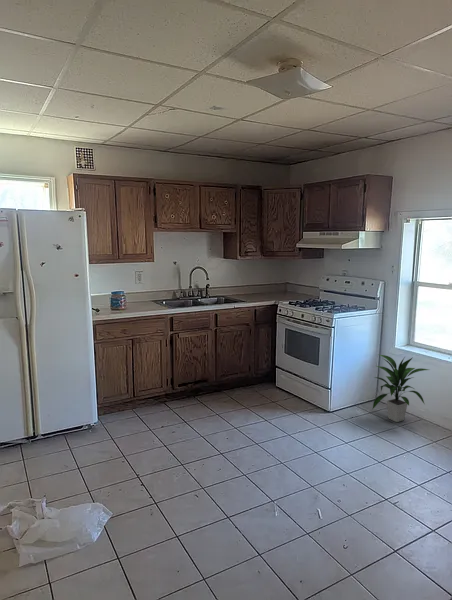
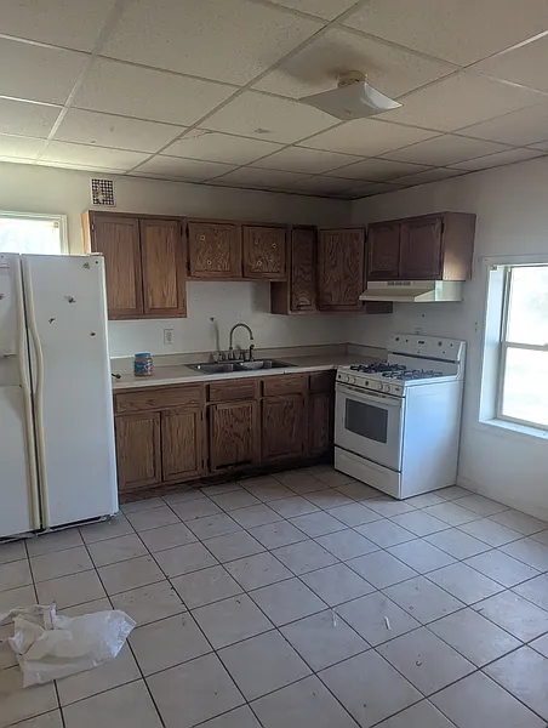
- indoor plant [372,353,430,423]
